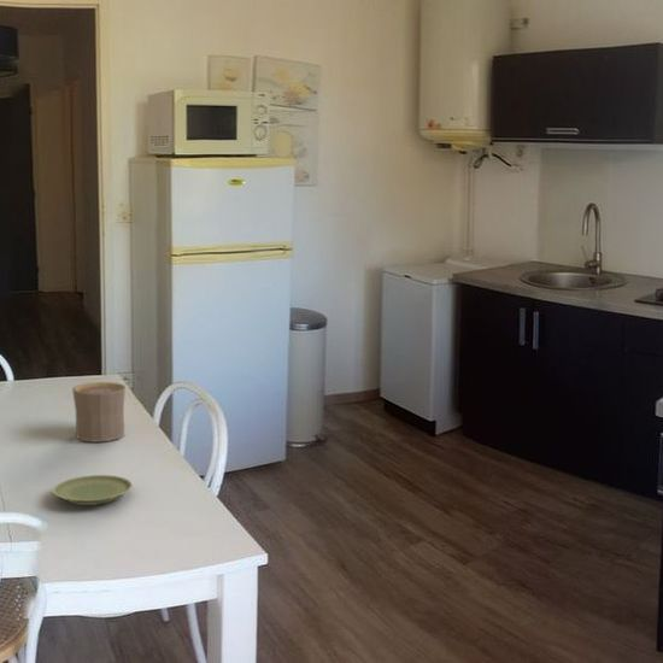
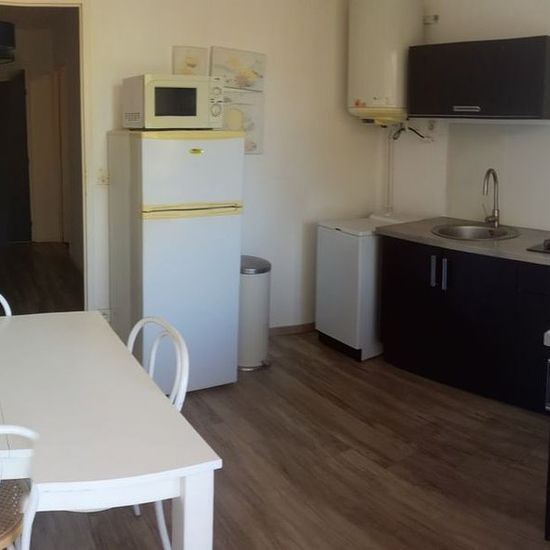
- cup [71,381,127,442]
- plate [52,474,134,506]
